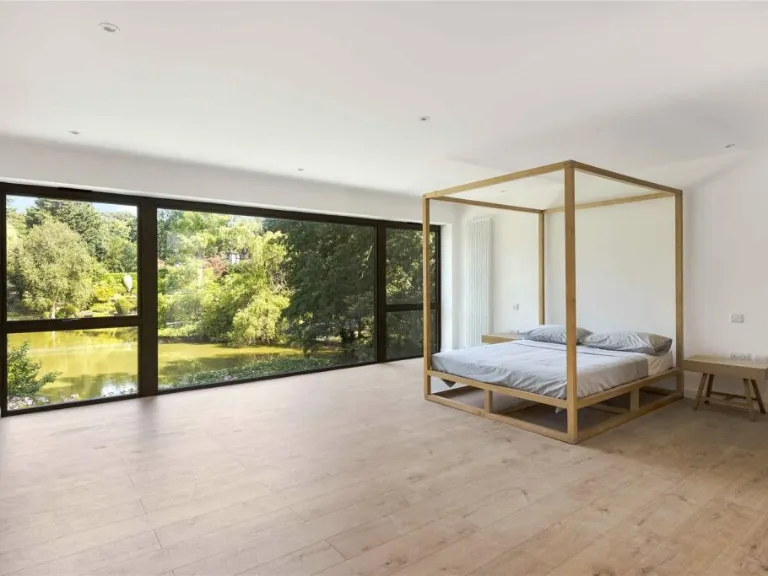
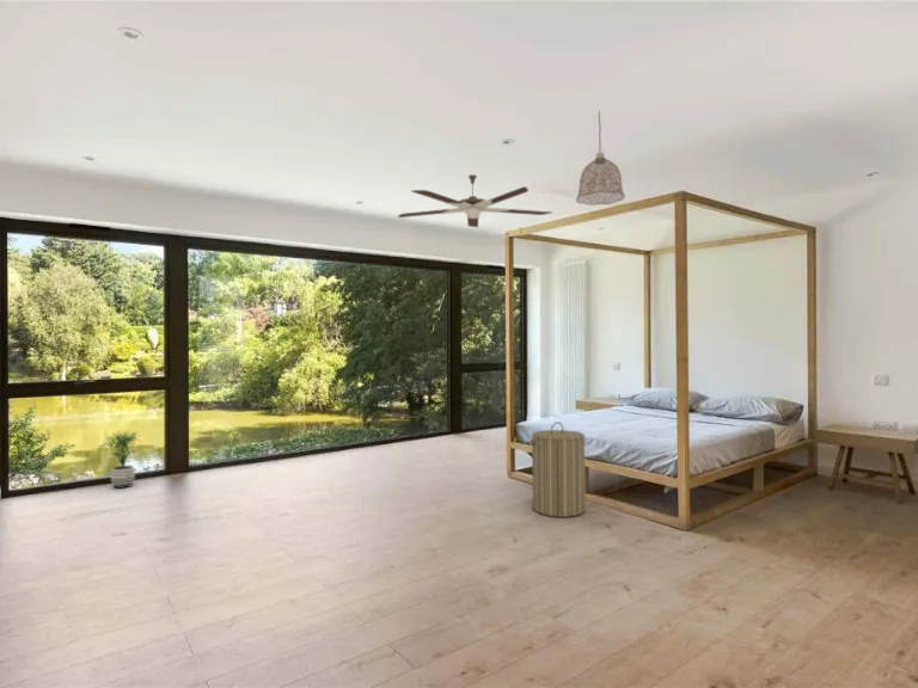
+ pendant lamp [575,110,626,207]
+ ceiling fan [397,173,553,228]
+ laundry hamper [530,420,586,518]
+ potted plant [98,430,143,490]
